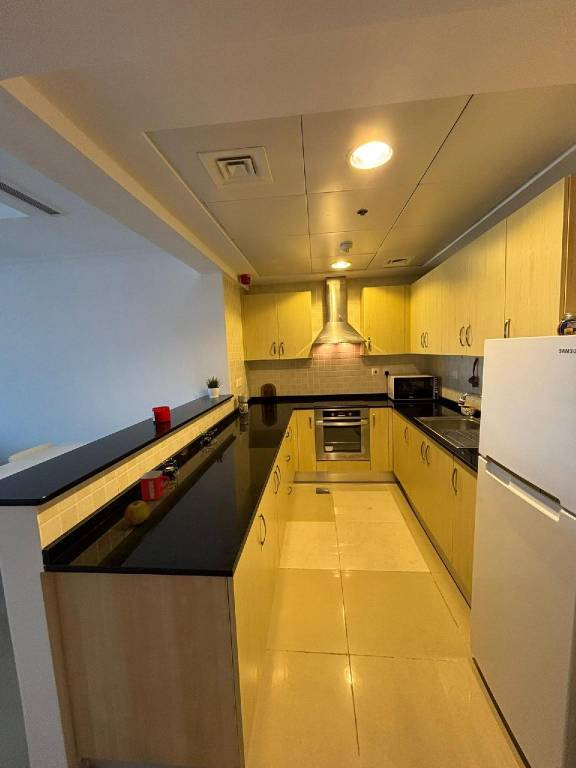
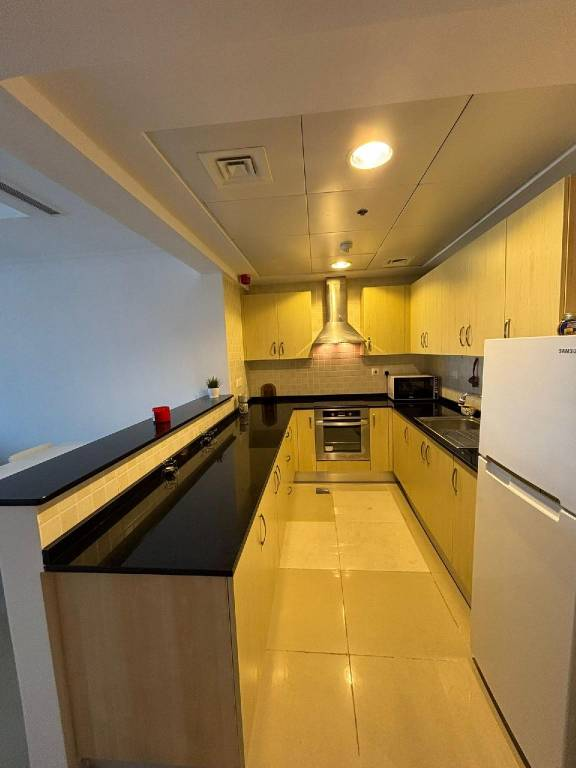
- mug [139,470,170,502]
- fruit [124,500,151,526]
